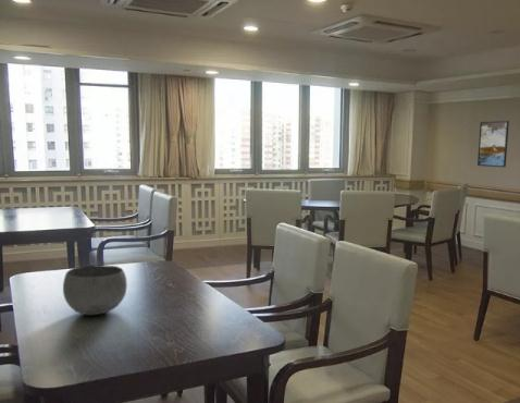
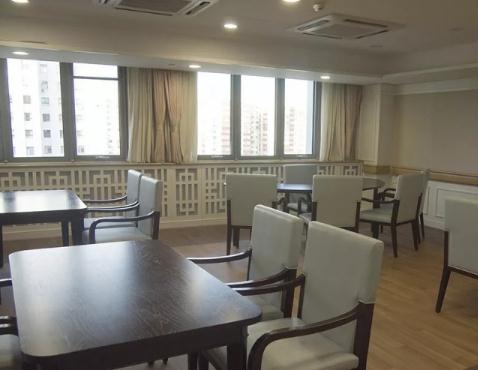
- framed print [476,120,510,169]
- bowl [62,264,128,316]
